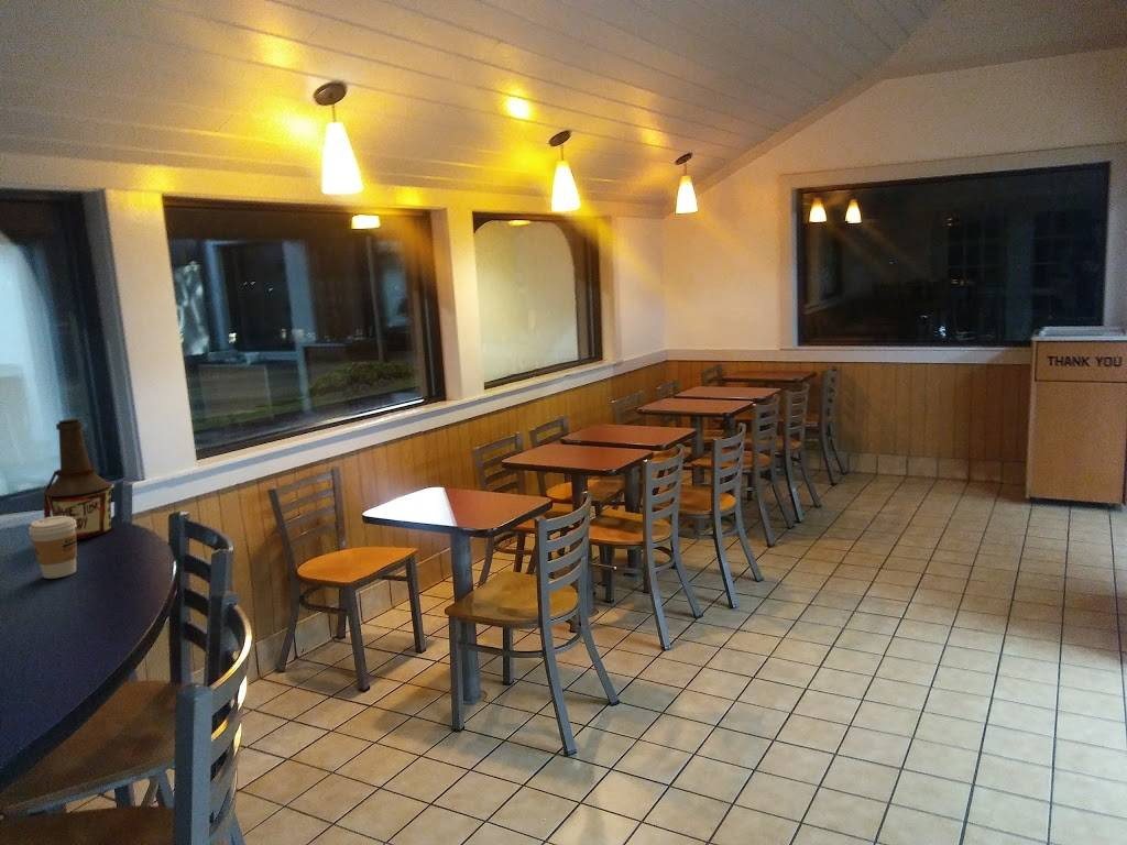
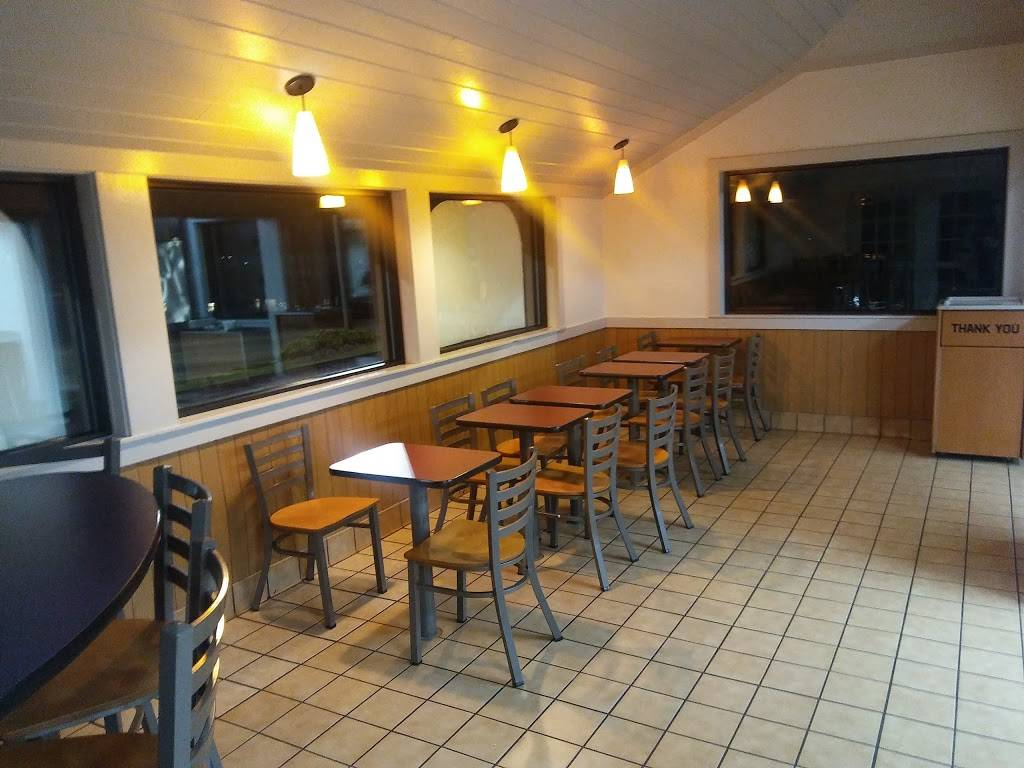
- coffee cup [28,516,78,580]
- bottle [43,418,113,540]
